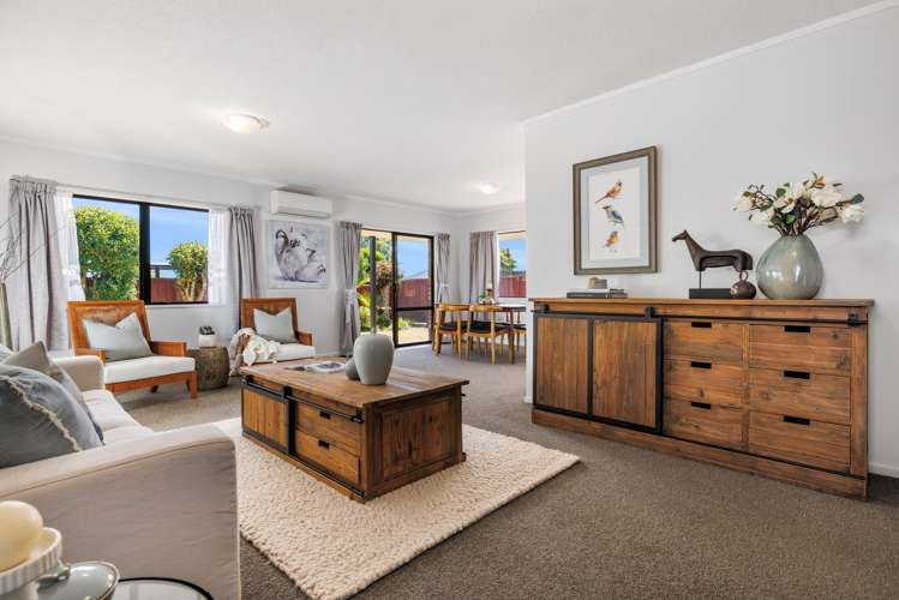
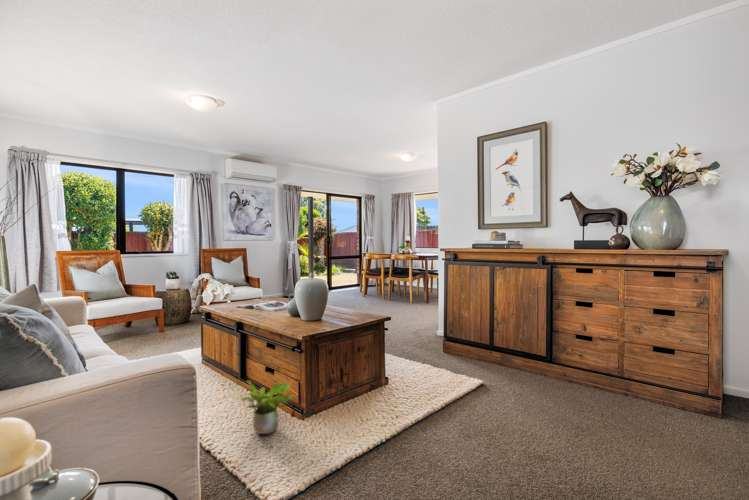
+ potted plant [239,379,297,435]
